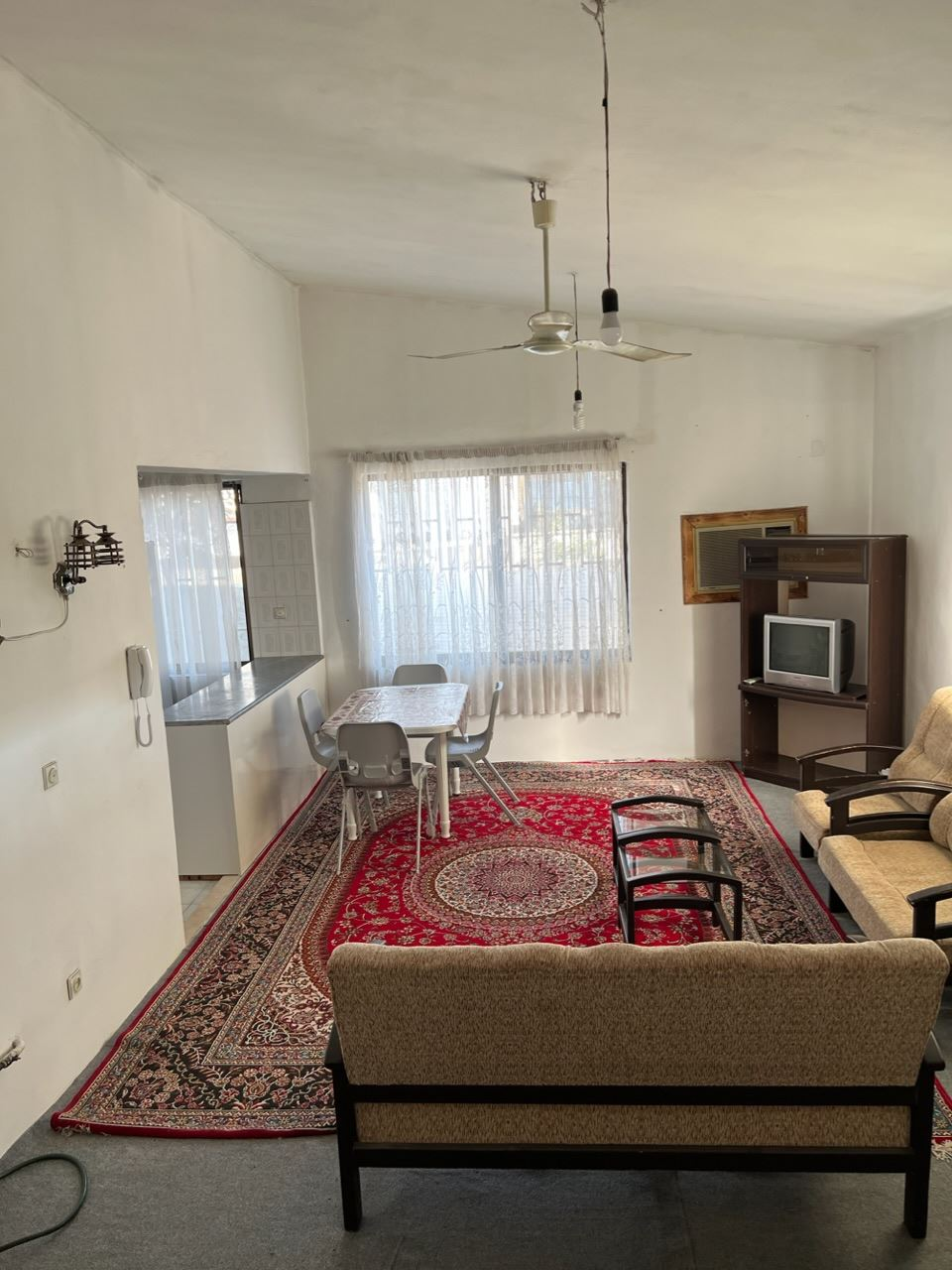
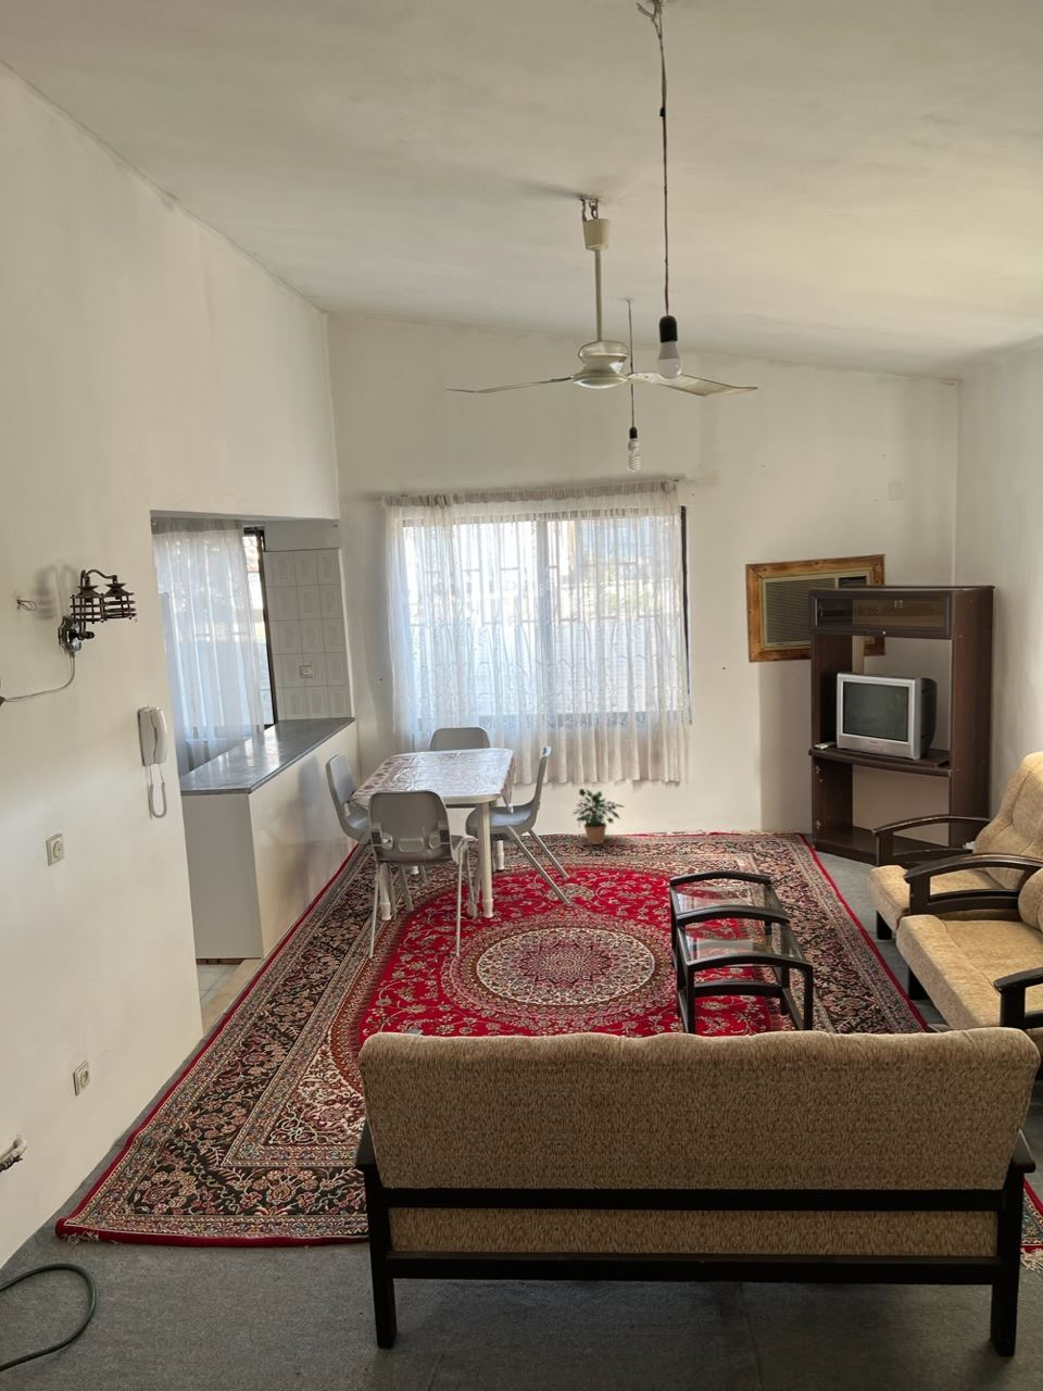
+ potted plant [571,788,626,846]
